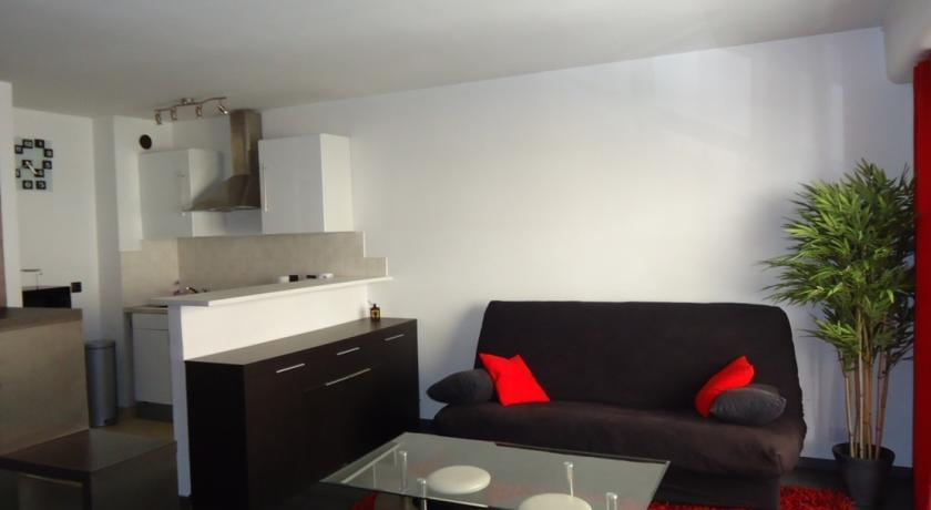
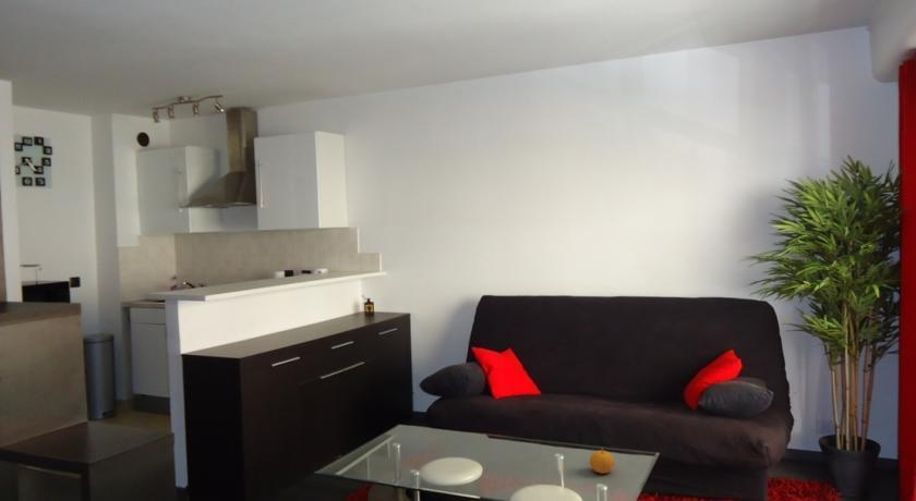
+ fruit [589,448,616,475]
